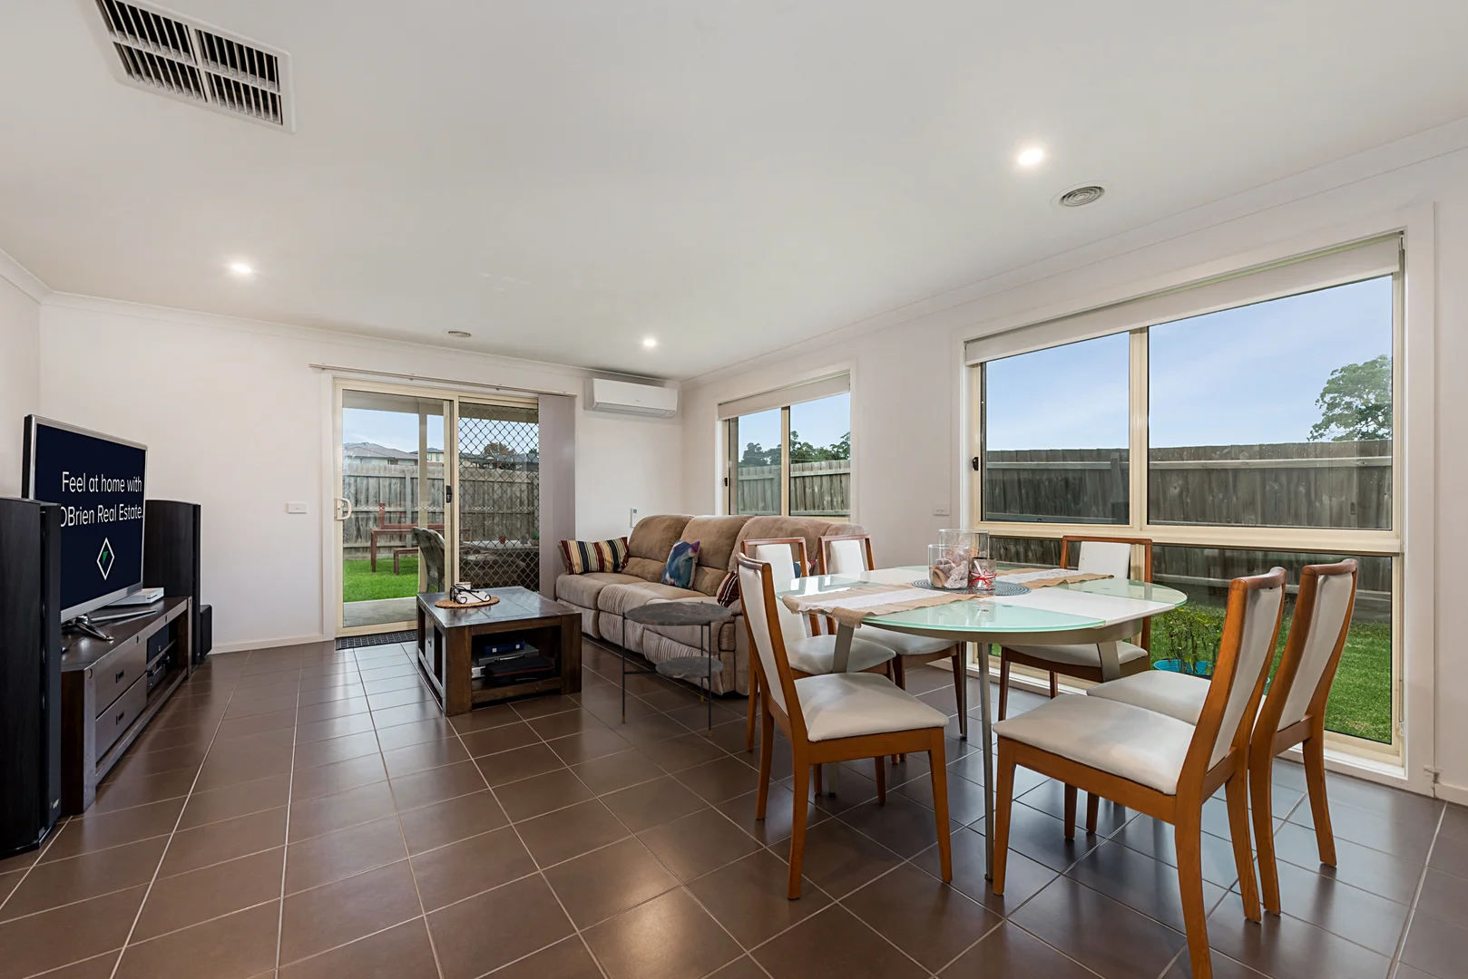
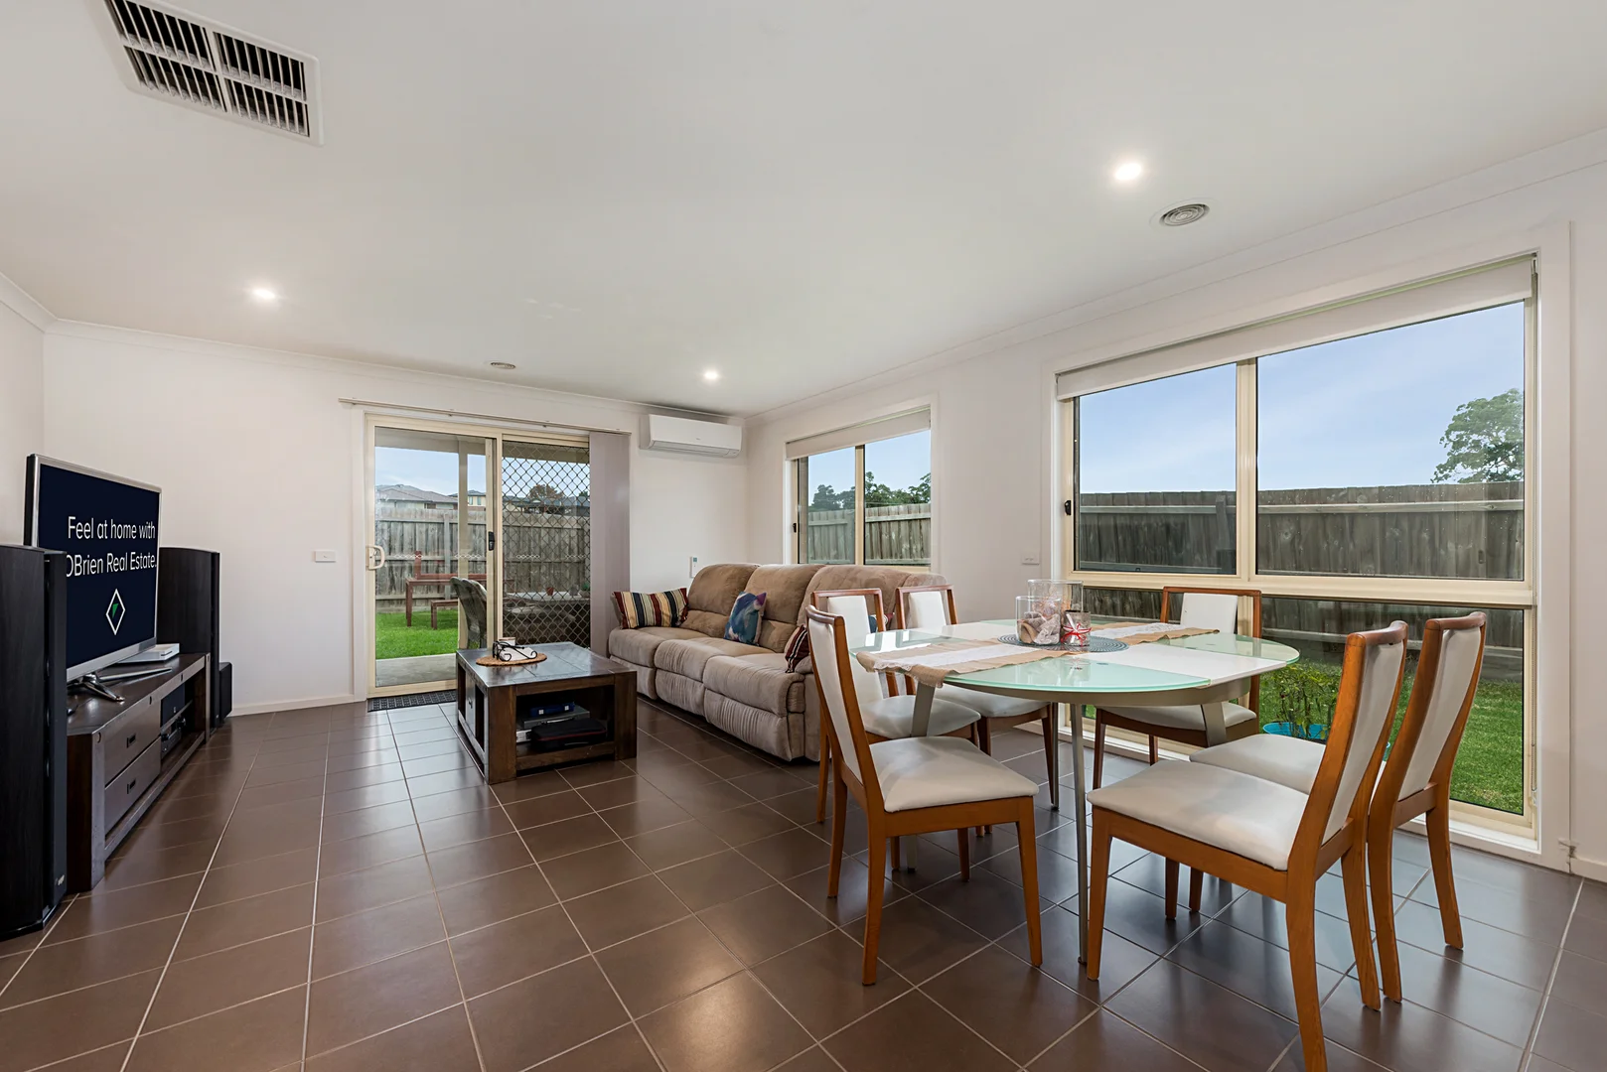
- side table [622,600,732,738]
